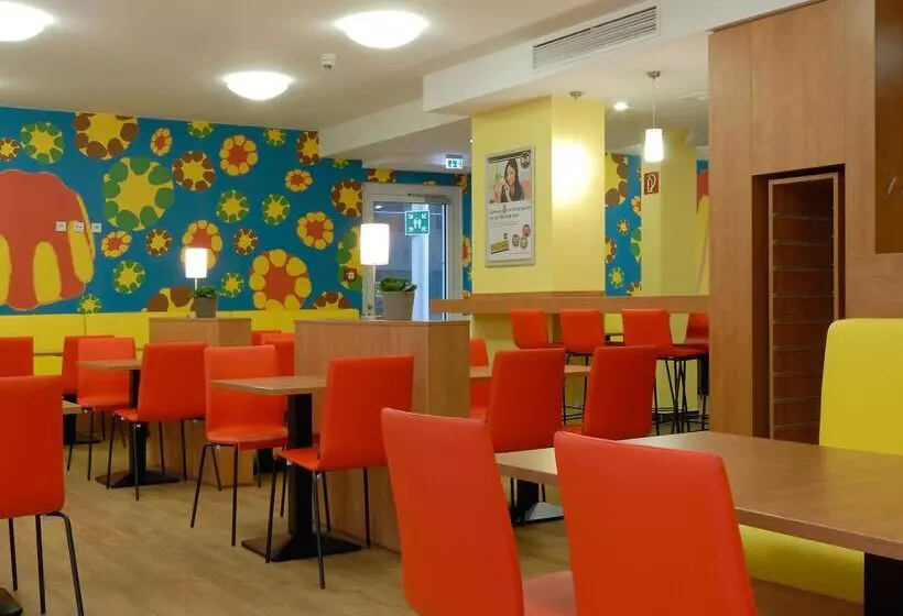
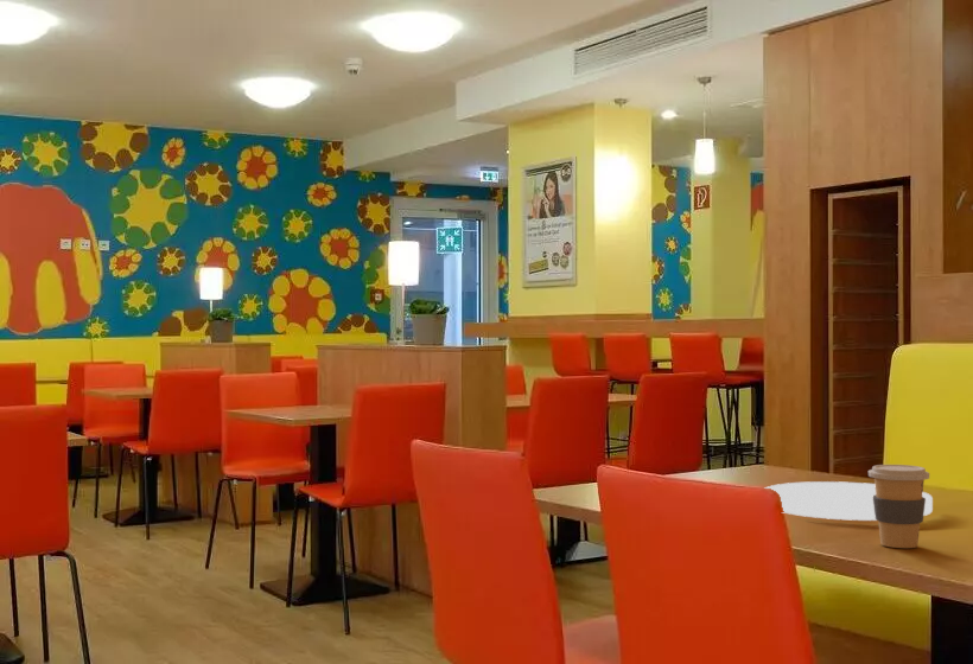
+ coffee cup [867,464,930,549]
+ plate [764,480,934,522]
